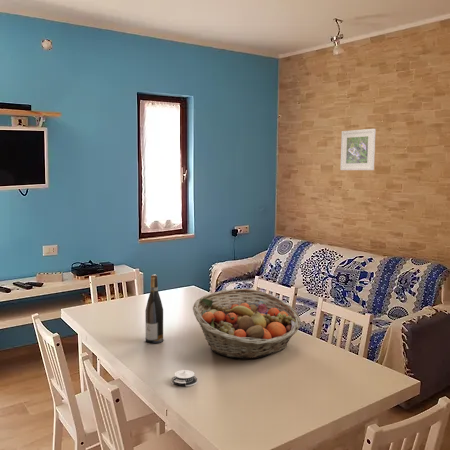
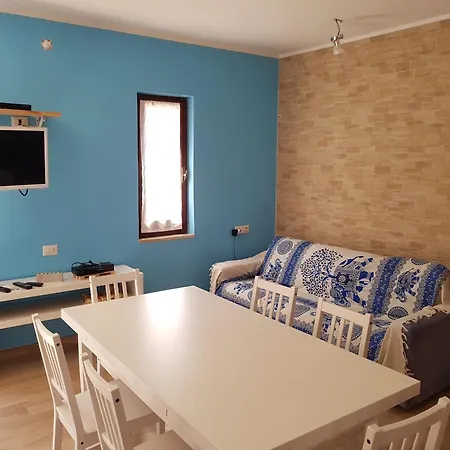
- architectural model [170,369,199,387]
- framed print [339,128,377,171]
- wine bottle [144,274,164,344]
- fruit basket [192,288,302,360]
